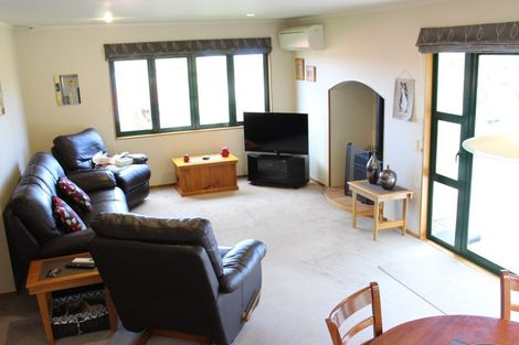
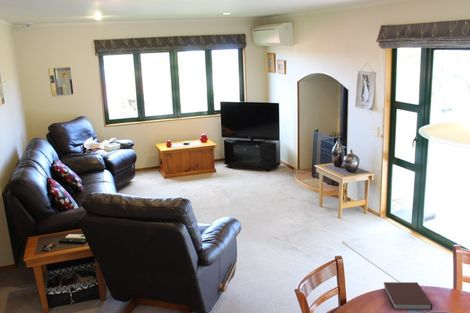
+ notebook [382,281,433,311]
